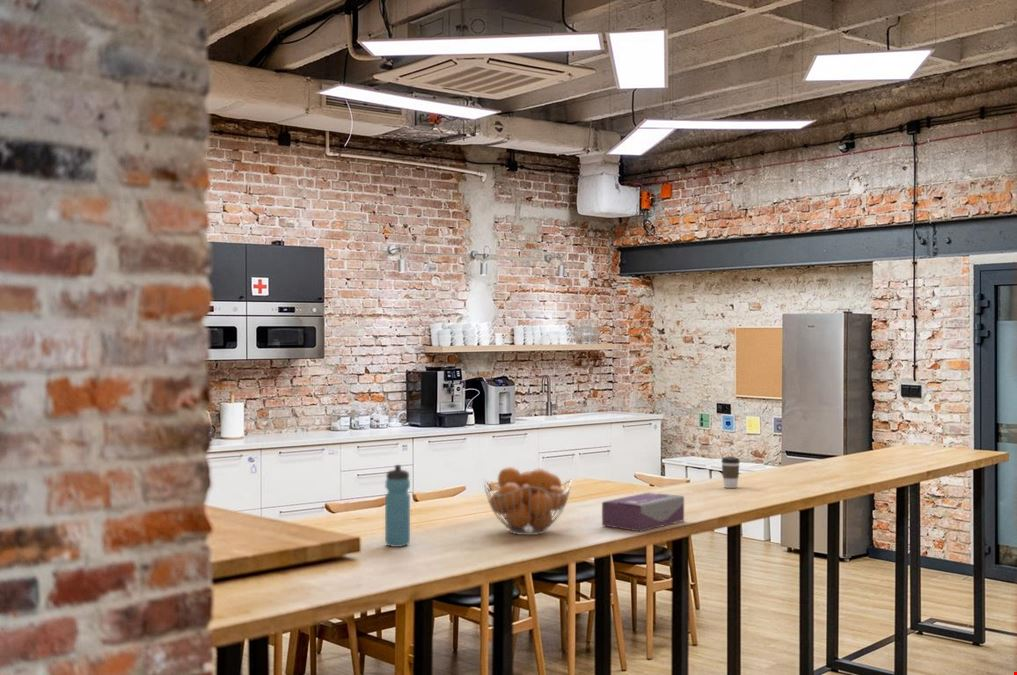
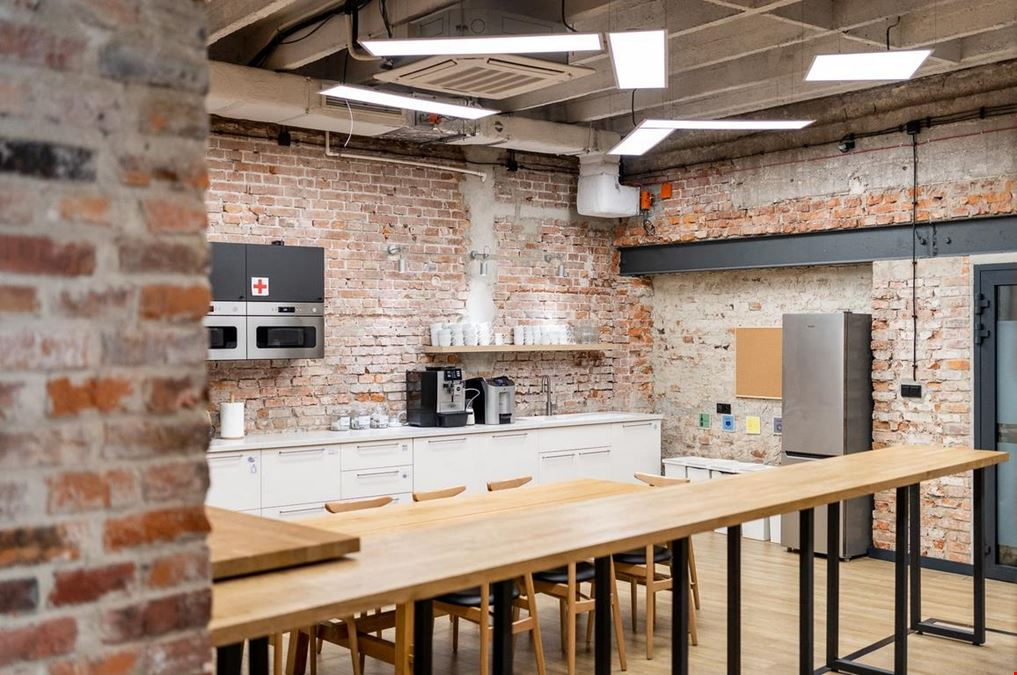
- tissue box [601,492,685,533]
- fruit basket [483,466,573,536]
- water bottle [384,464,411,548]
- coffee cup [720,456,741,489]
